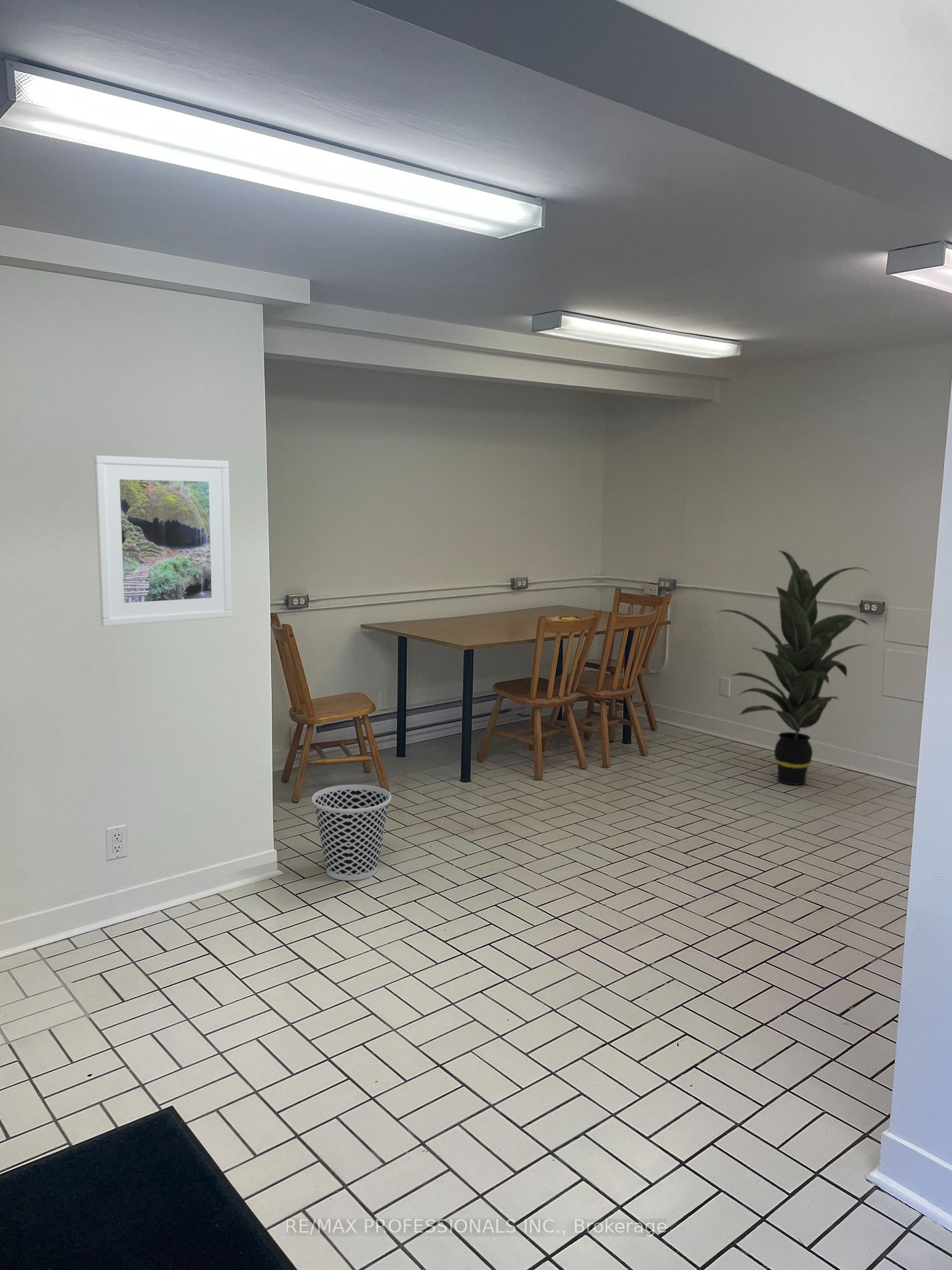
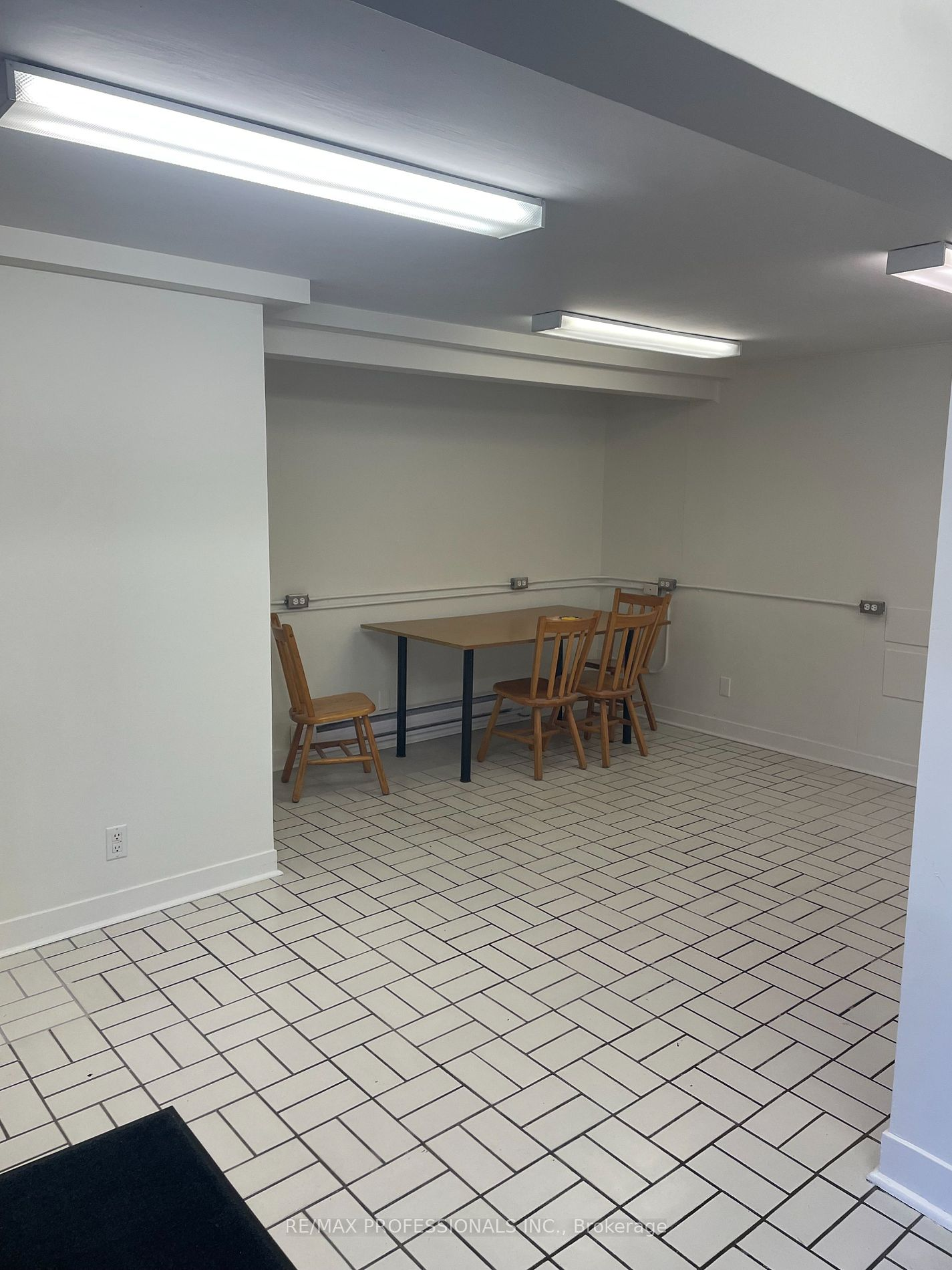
- indoor plant [714,549,872,785]
- wastebasket [311,784,392,881]
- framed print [94,455,232,627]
